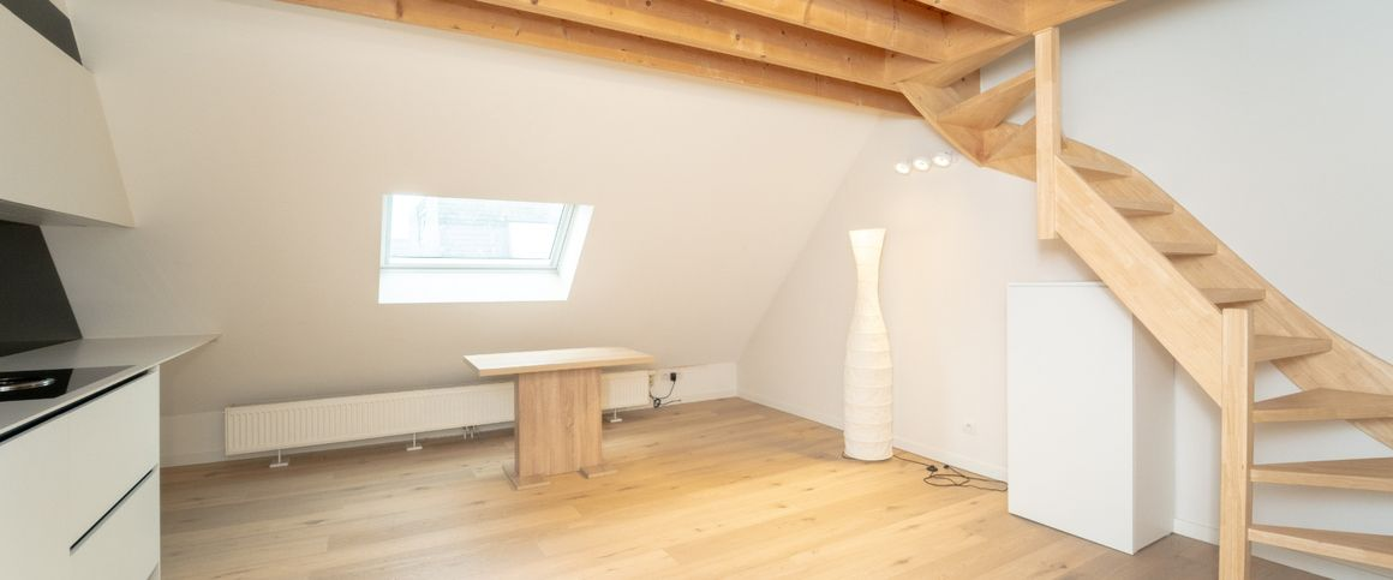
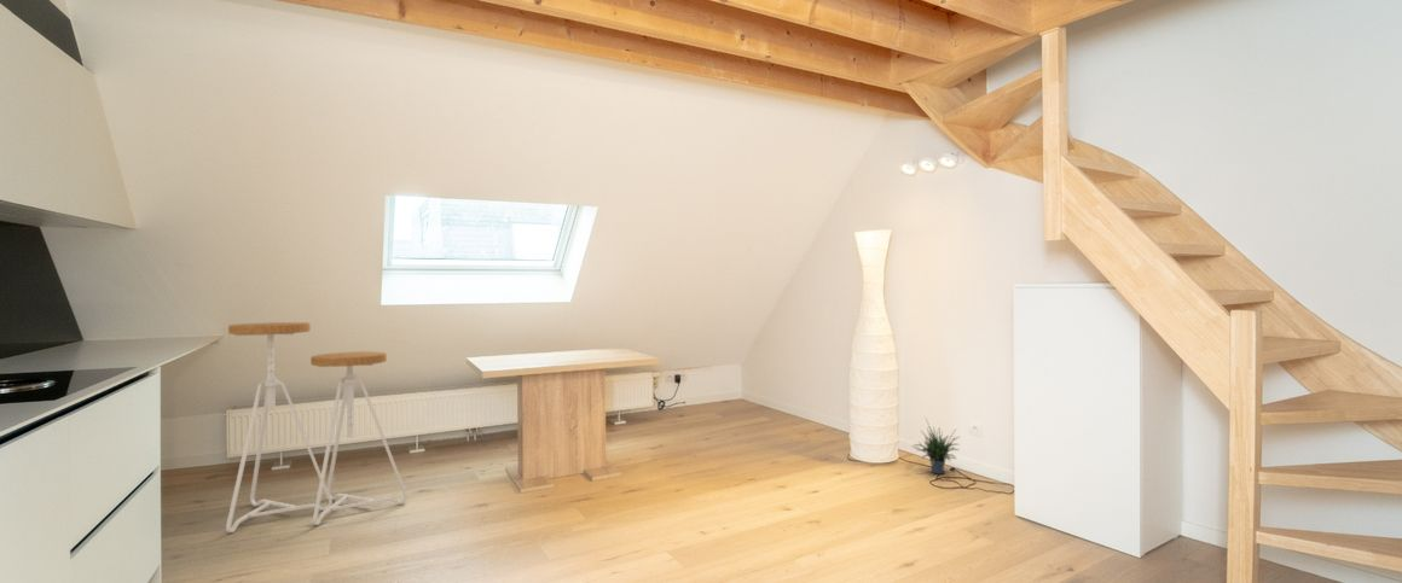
+ potted plant [910,414,961,476]
+ bar stool [225,321,409,534]
